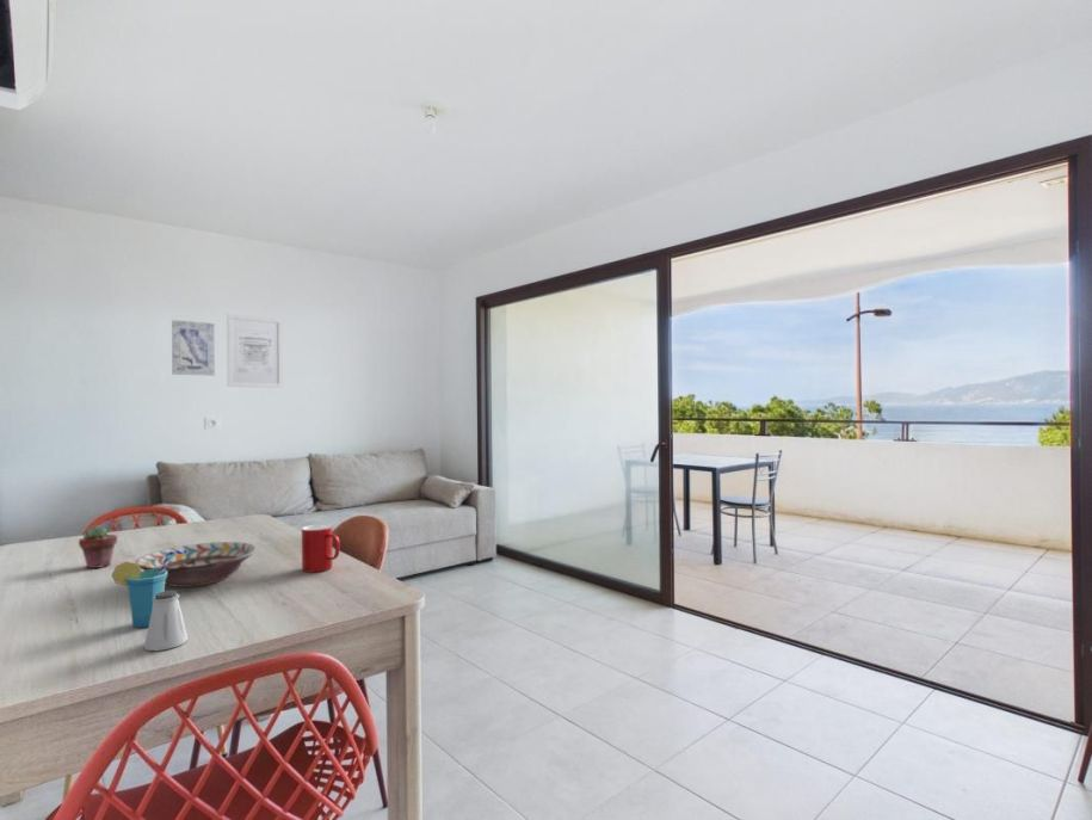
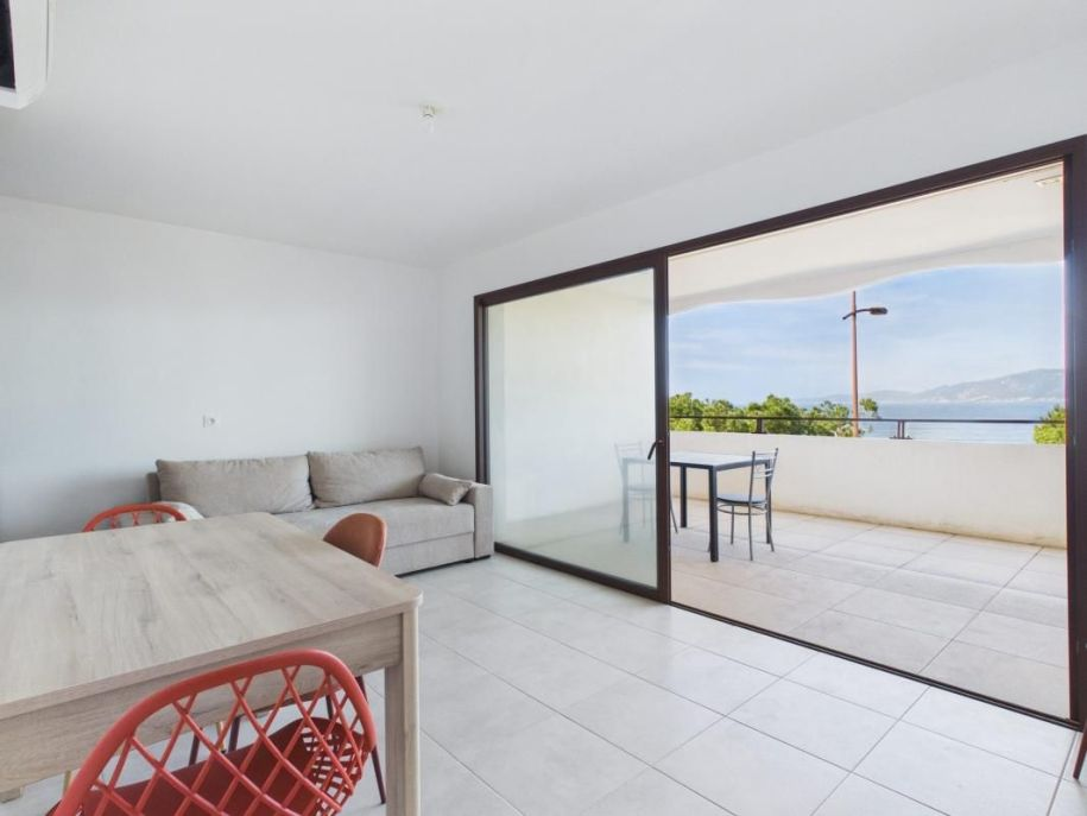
- wall art [171,319,216,377]
- wall art [226,313,284,389]
- cup [111,550,187,629]
- cup [301,524,341,573]
- potted succulent [78,524,118,569]
- saltshaker [143,590,189,652]
- decorative bowl [134,541,257,588]
